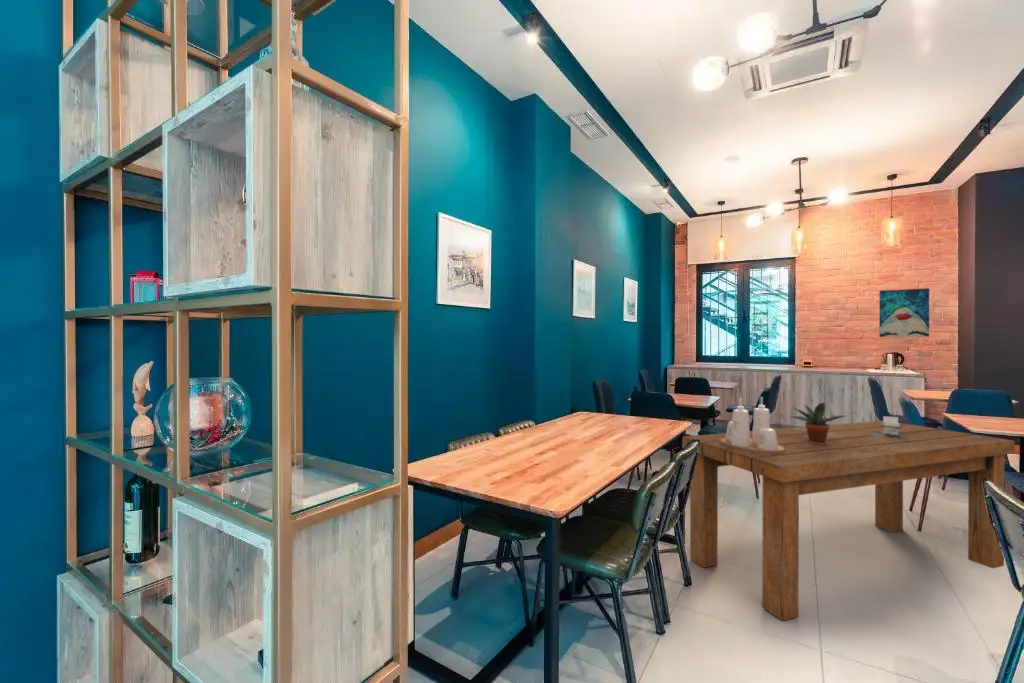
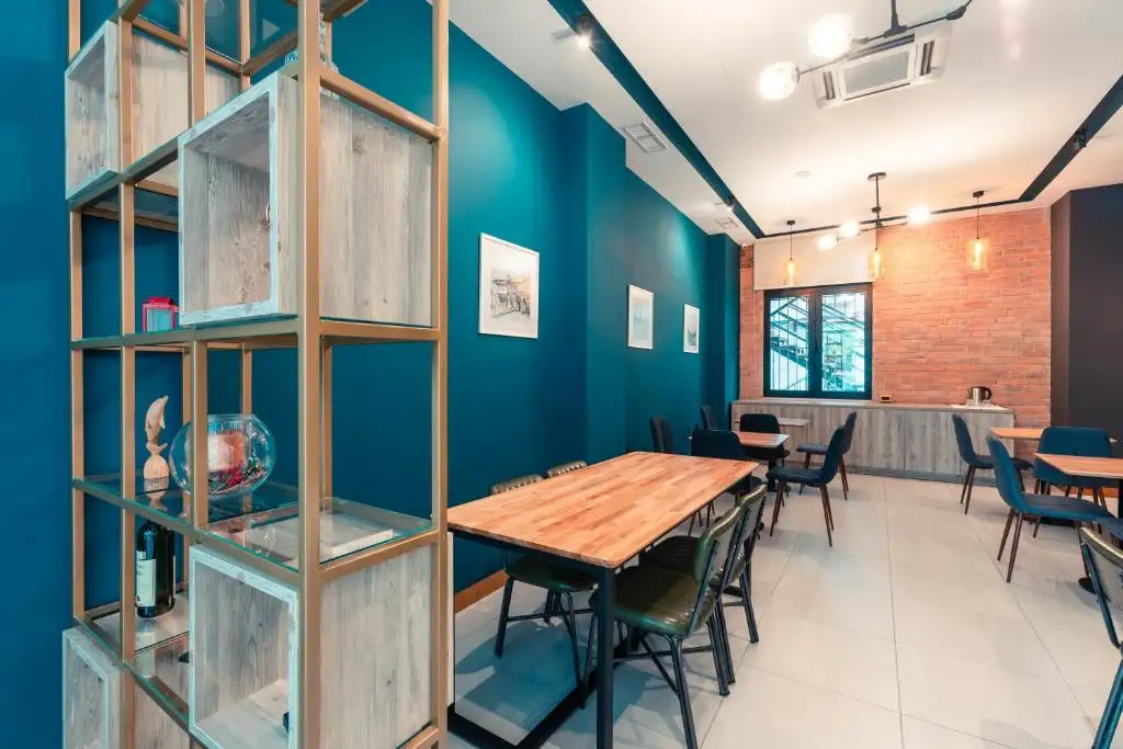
- condiment set [721,396,784,454]
- dining table [681,420,1016,621]
- potted plant [791,401,847,444]
- wall art [878,287,930,338]
- napkin holder [869,415,914,439]
